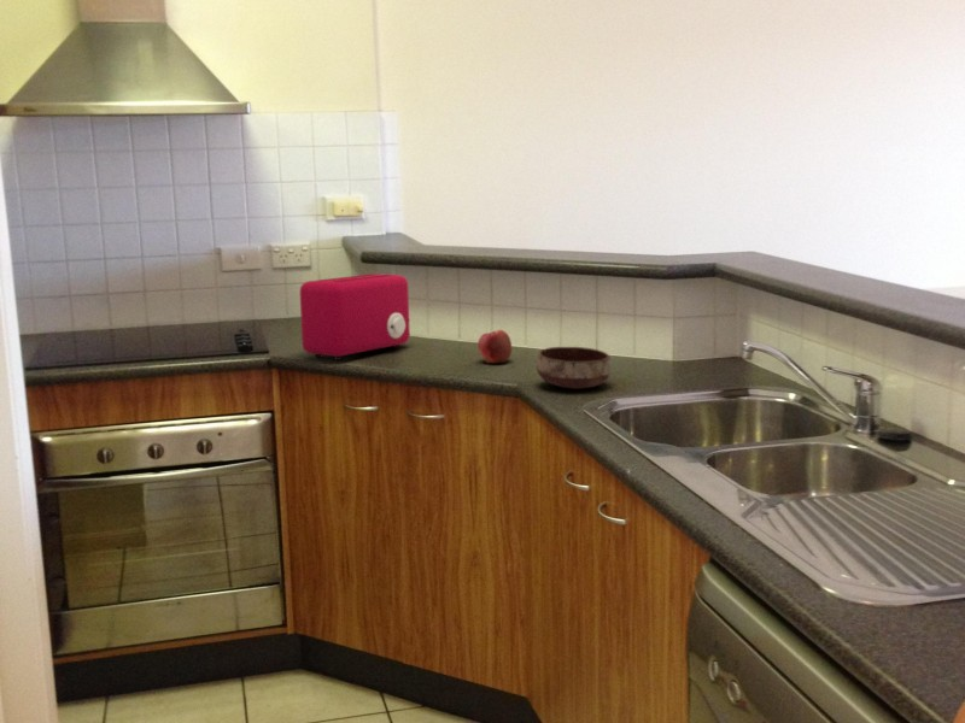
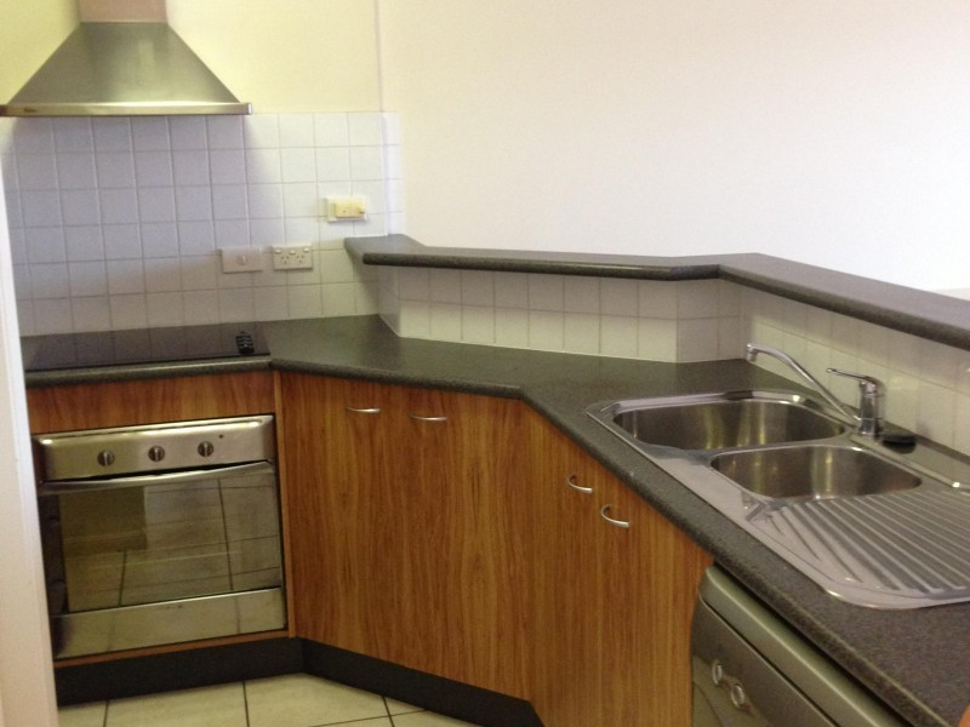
- apple [476,329,513,364]
- bowl [536,346,612,390]
- toaster [299,272,411,362]
